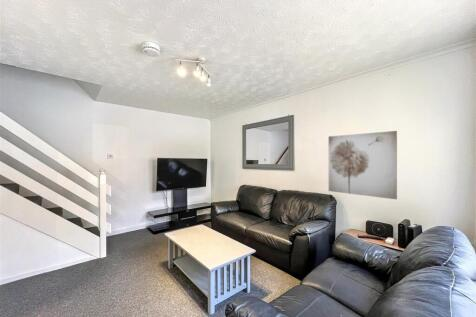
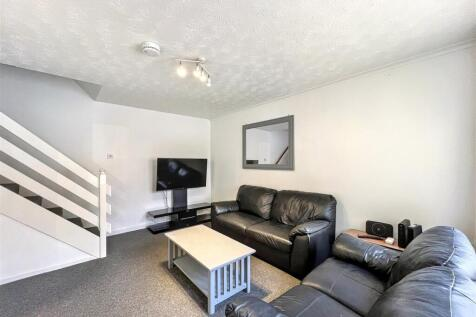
- wall art [328,130,398,200]
